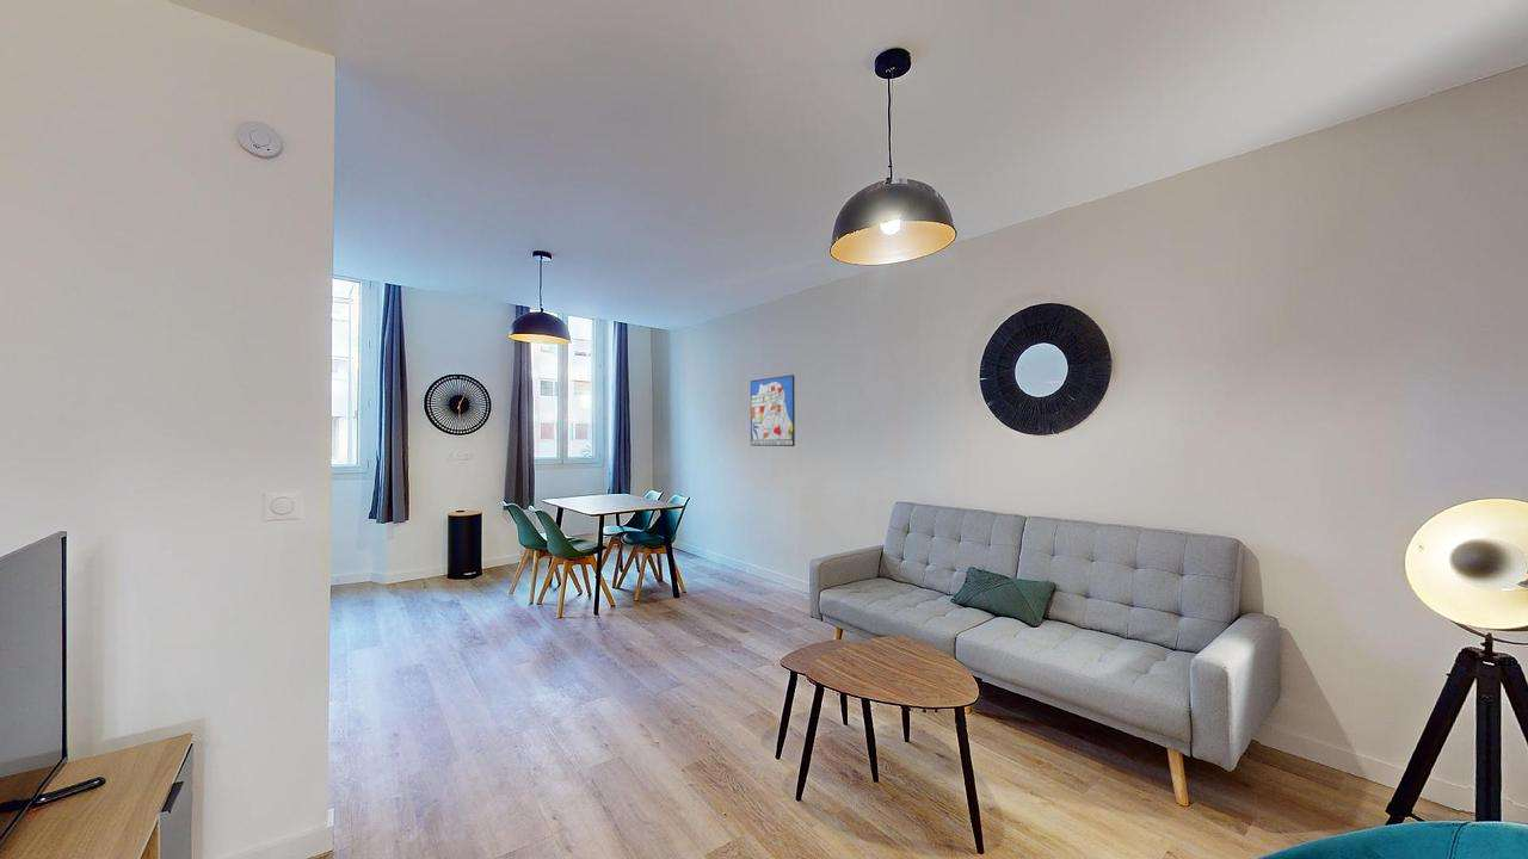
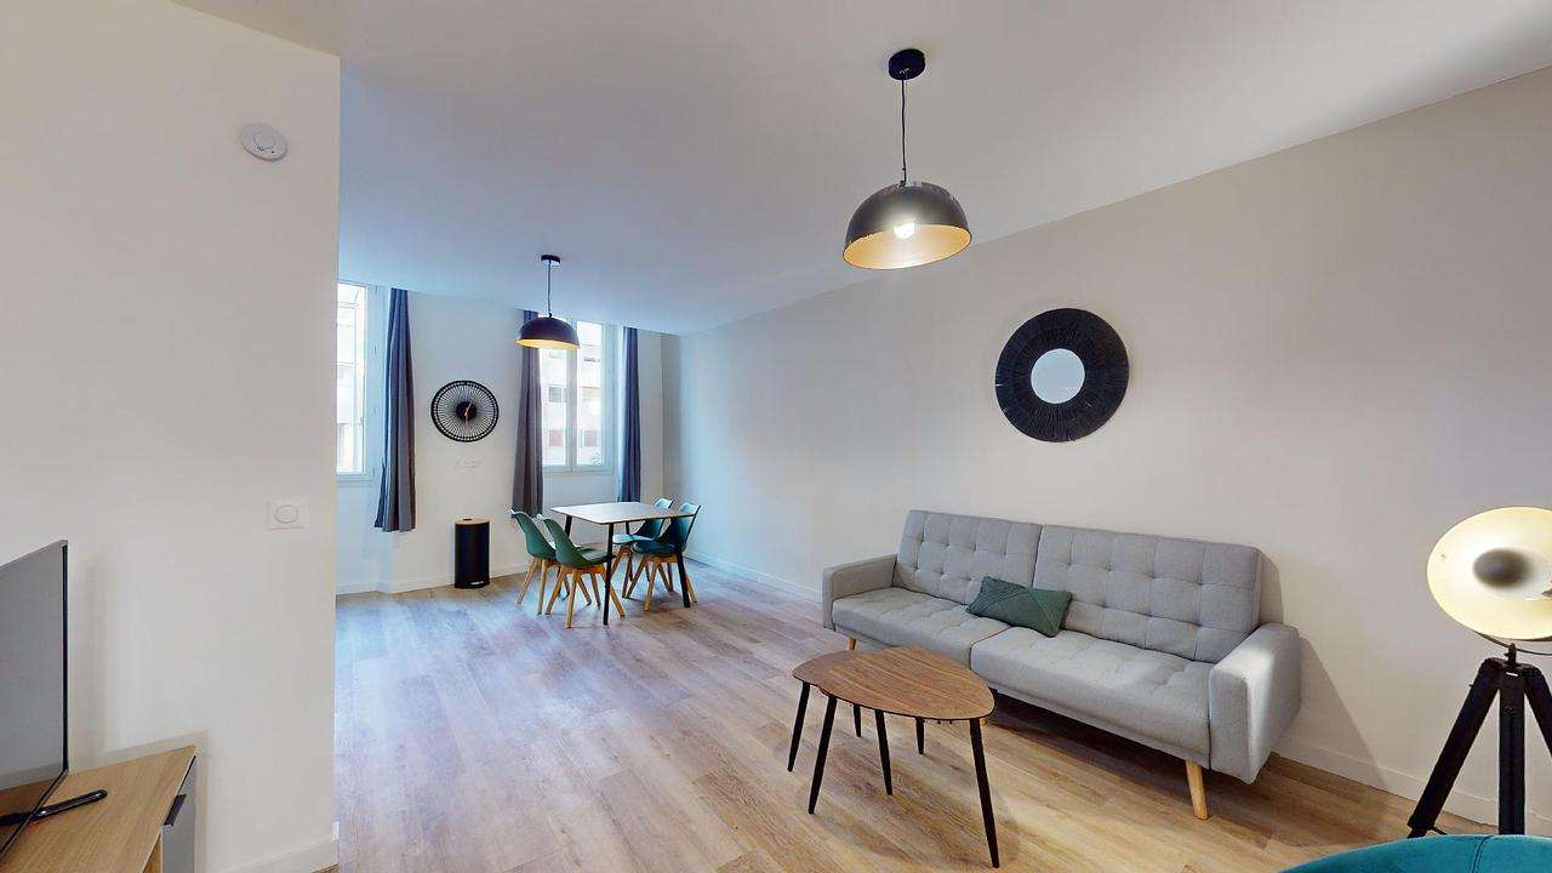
- wall art [750,373,796,447]
